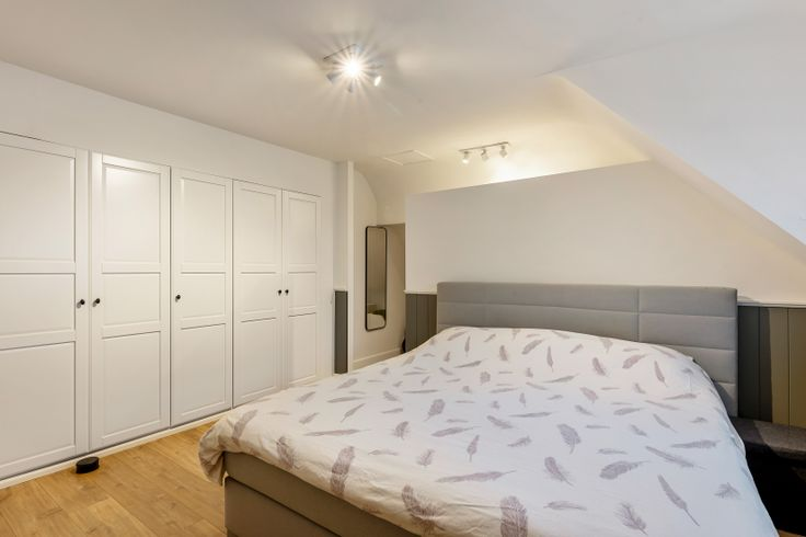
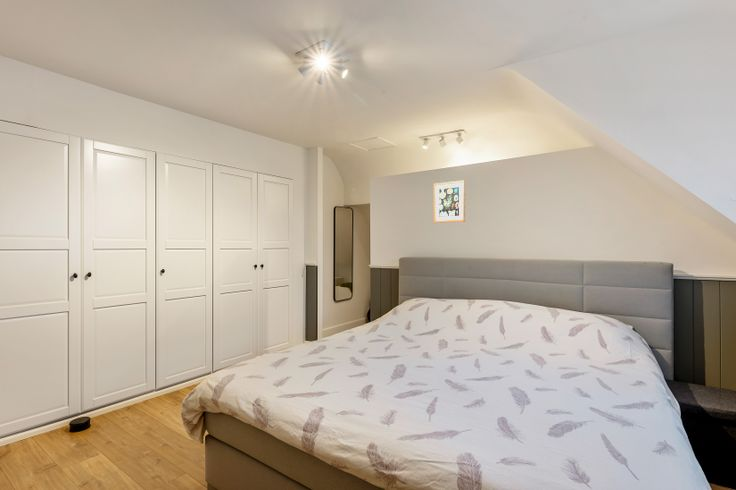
+ wall art [433,179,466,224]
